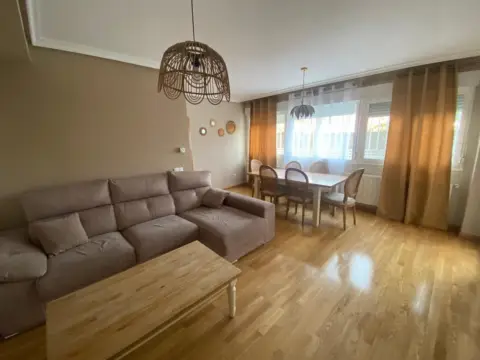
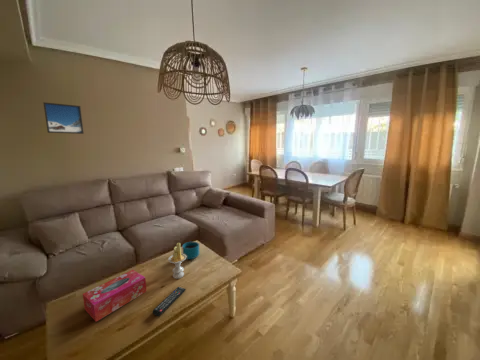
+ tissue box [82,269,147,323]
+ candle [167,242,187,280]
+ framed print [42,101,85,135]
+ cup [181,241,200,260]
+ remote control [152,286,187,317]
